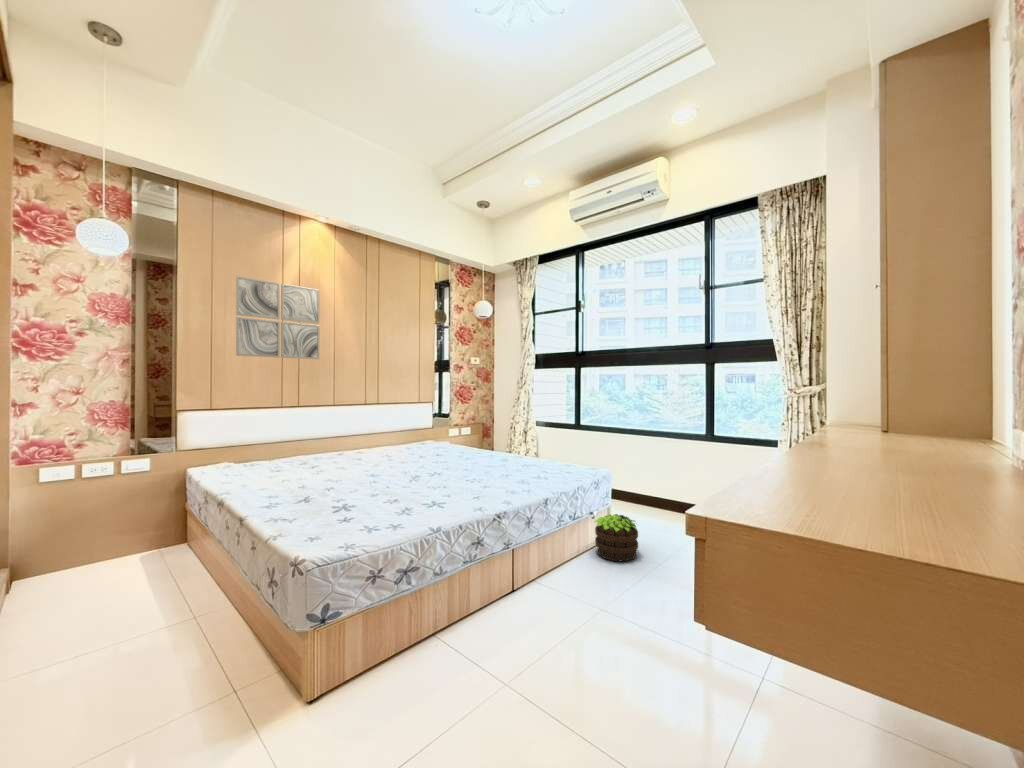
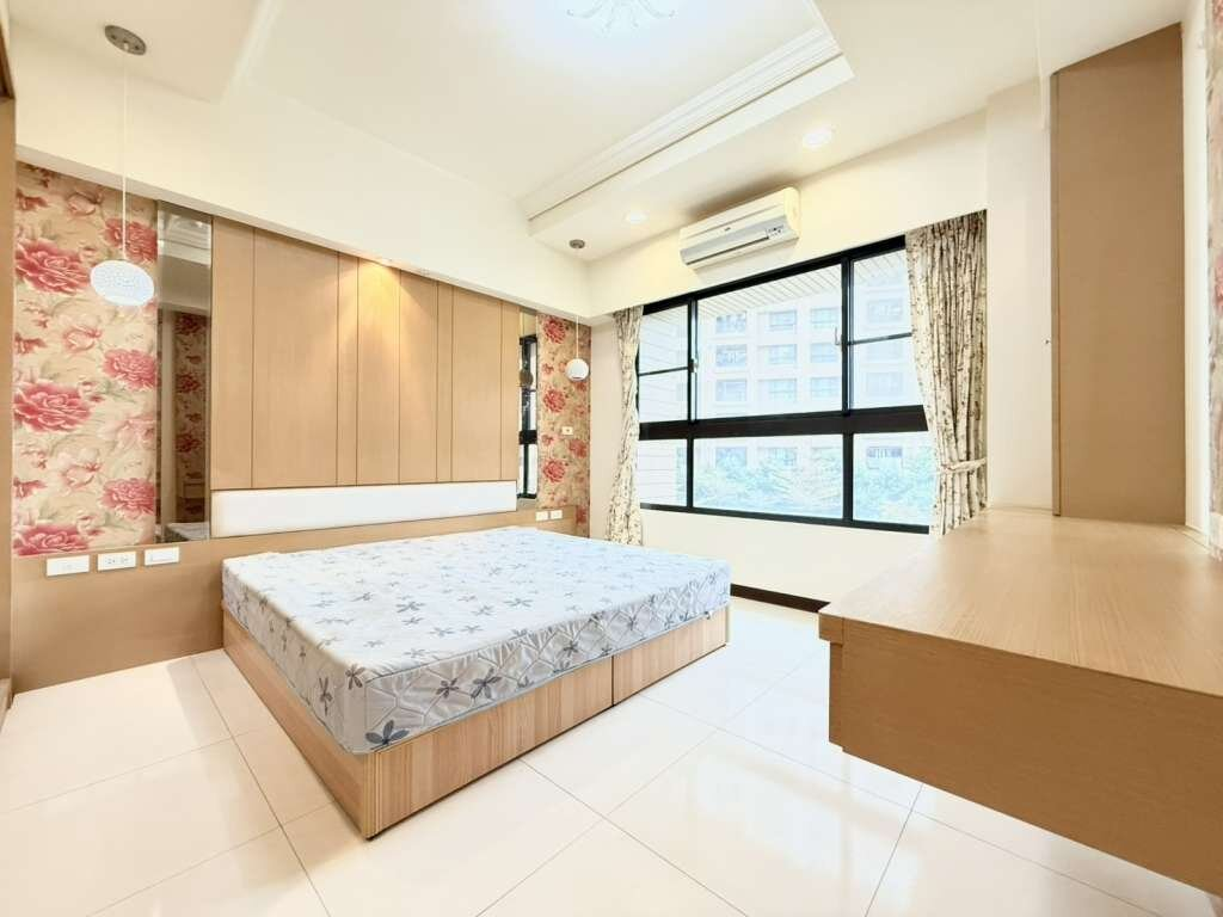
- wall art [235,275,320,360]
- potted plant [594,513,639,563]
